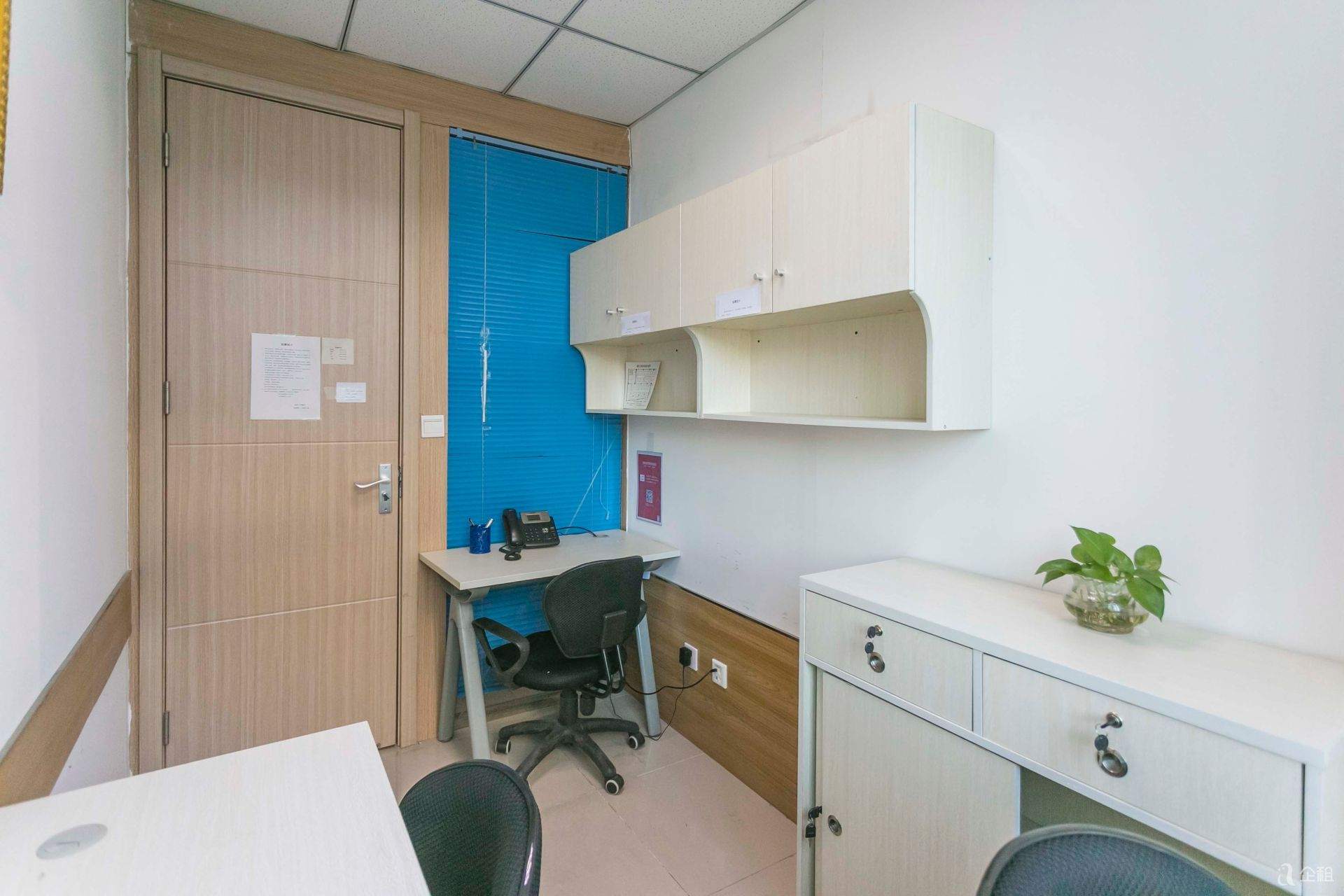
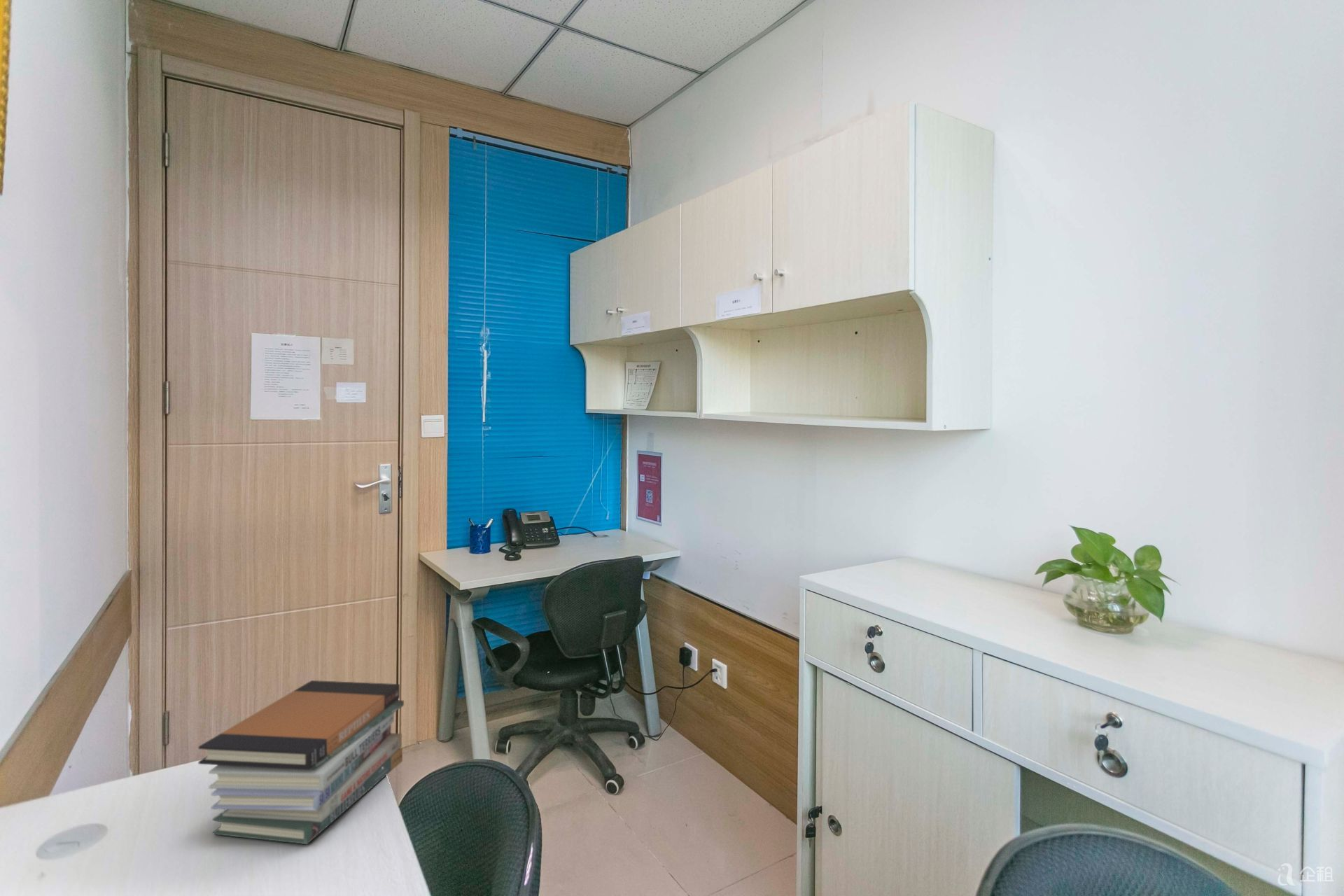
+ book stack [198,680,405,845]
